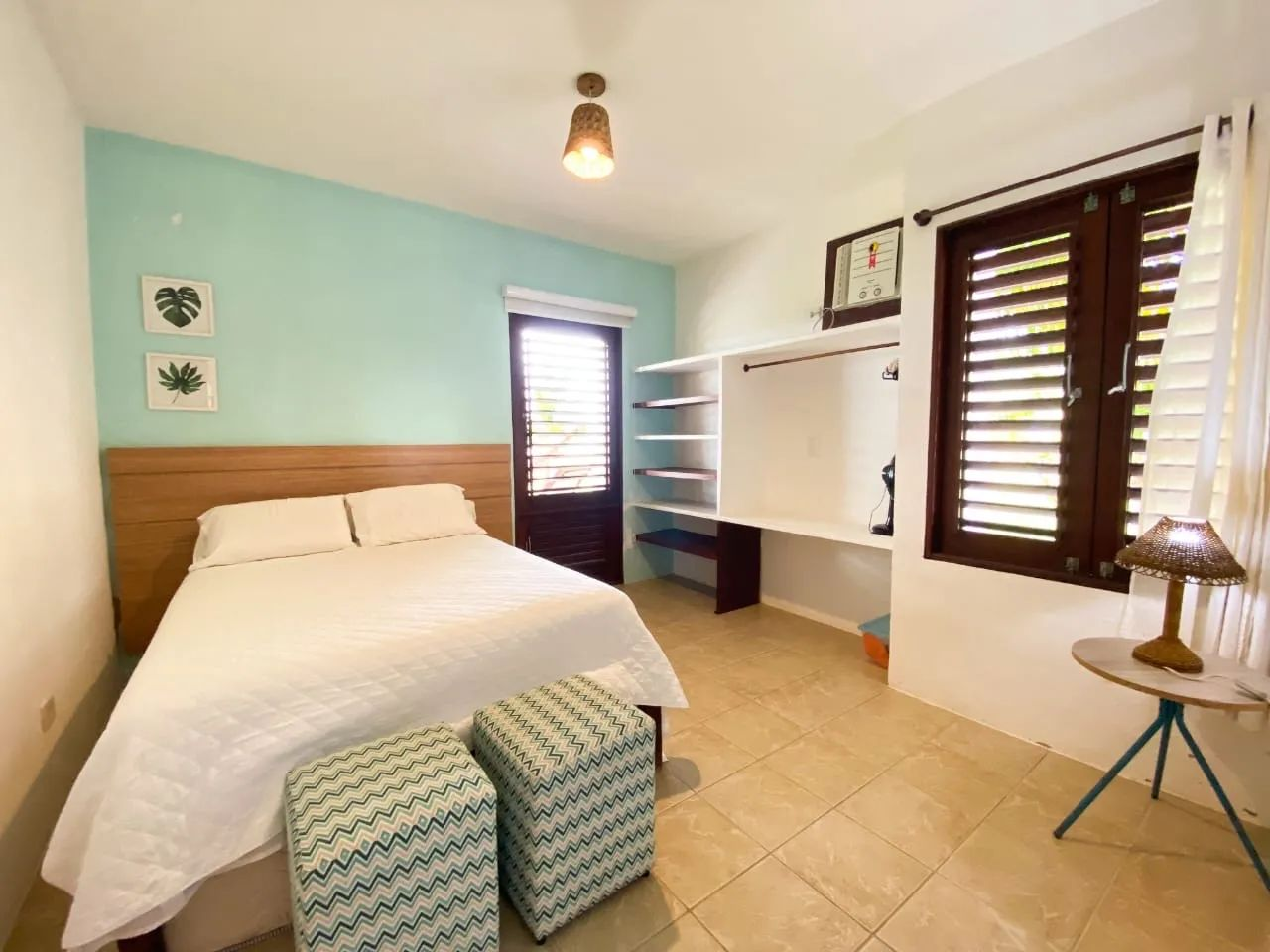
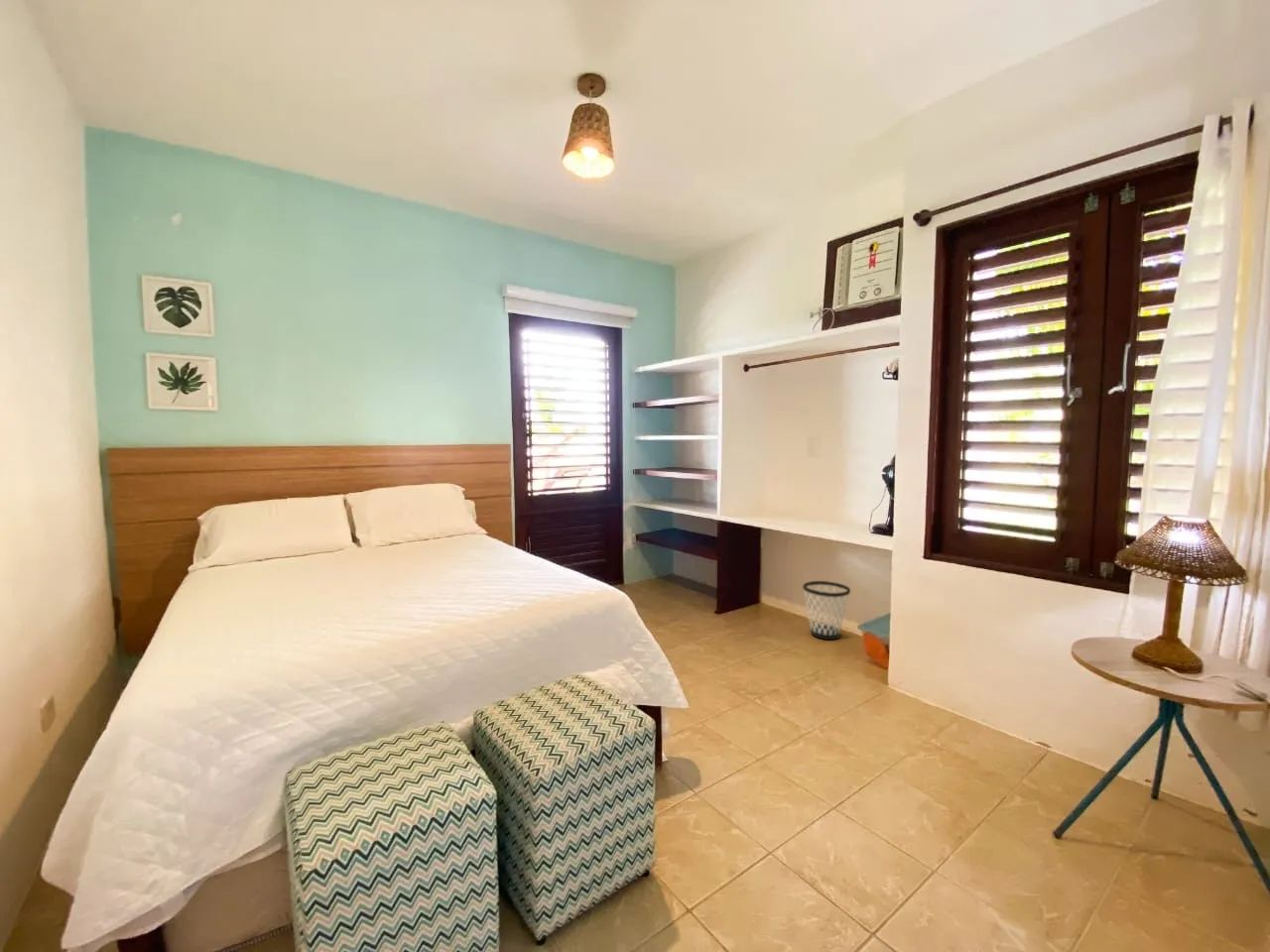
+ wastebasket [802,580,851,641]
